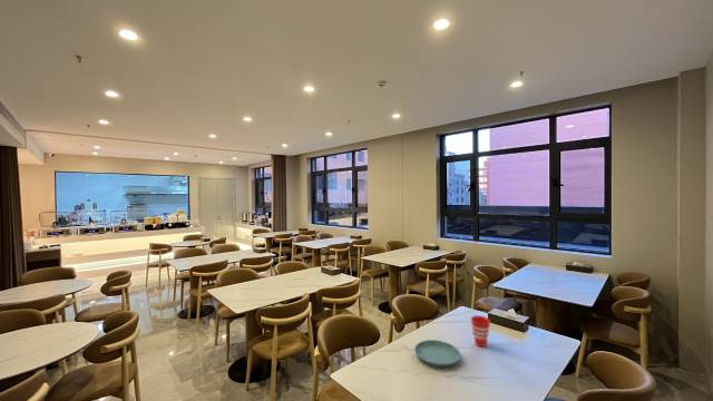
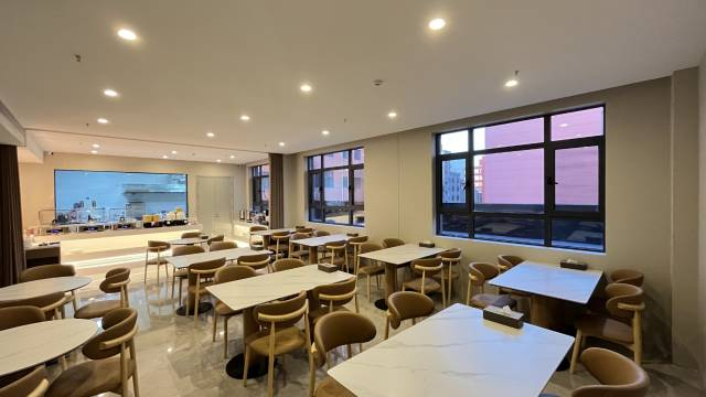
- cup [470,314,491,348]
- saucer [413,339,461,368]
